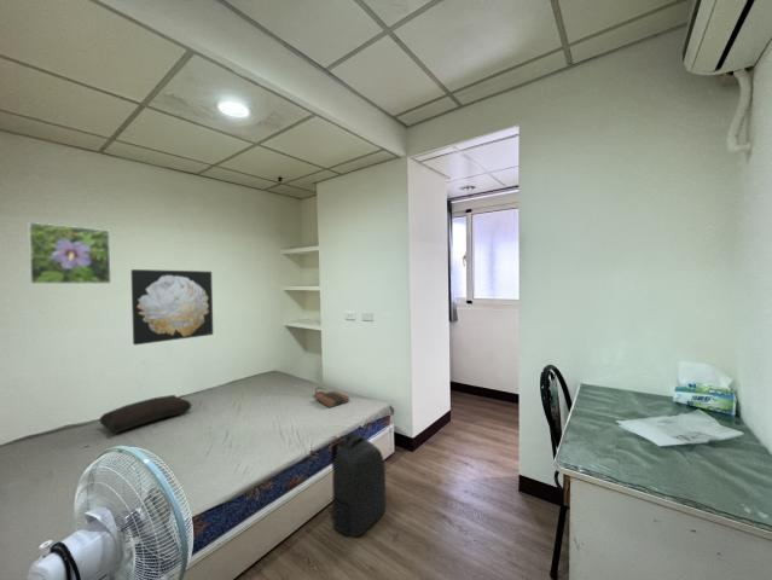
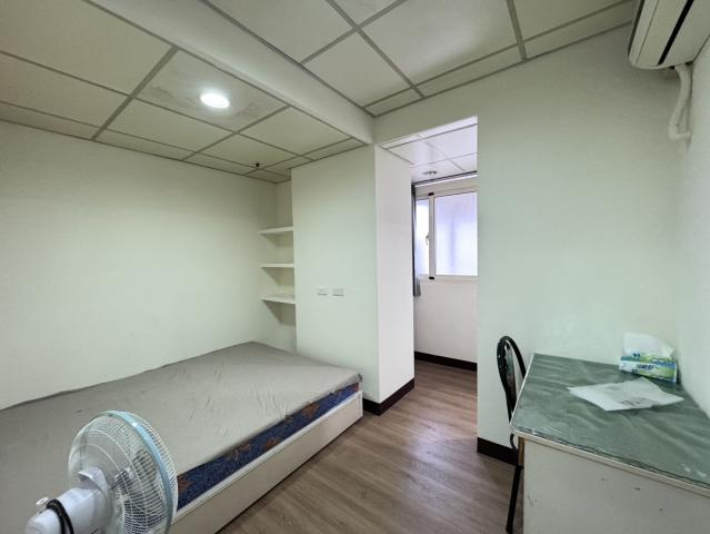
- wall art [130,268,214,346]
- cushion [99,394,193,435]
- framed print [27,221,112,285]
- tote bag [314,387,350,408]
- backpack [326,433,387,539]
